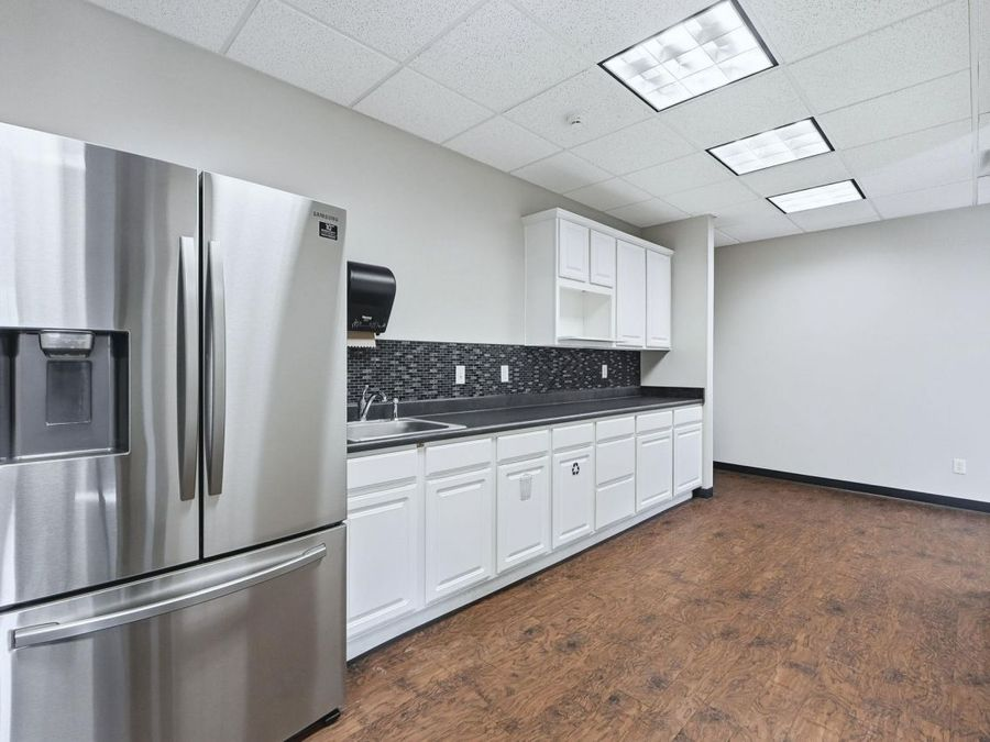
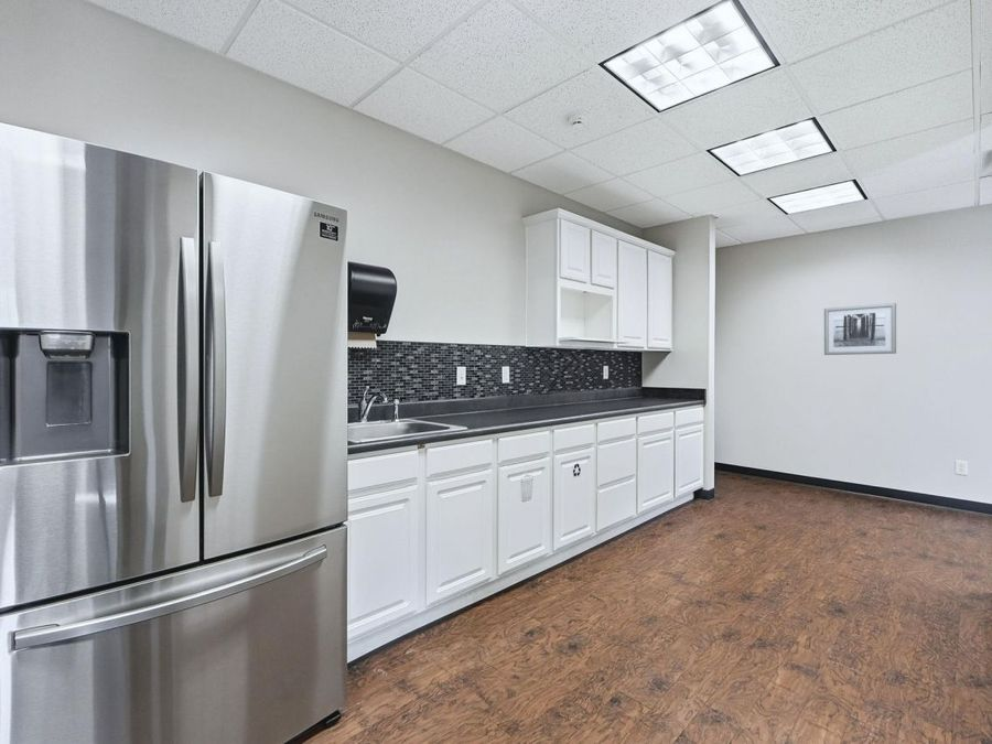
+ wall art [823,302,897,356]
